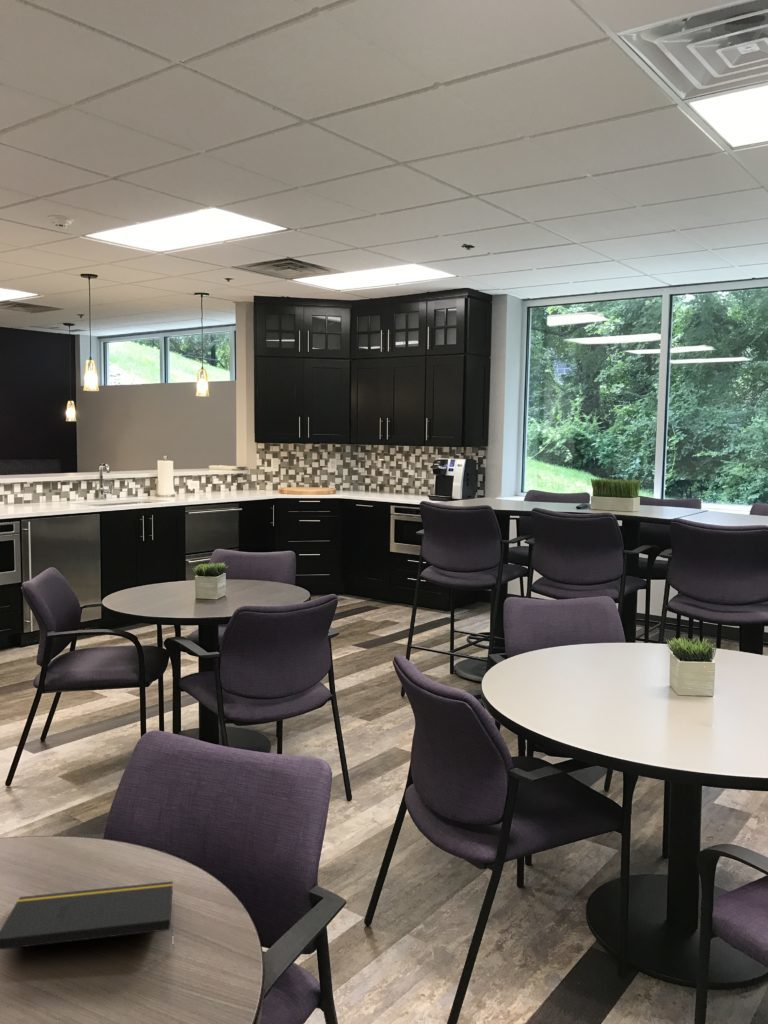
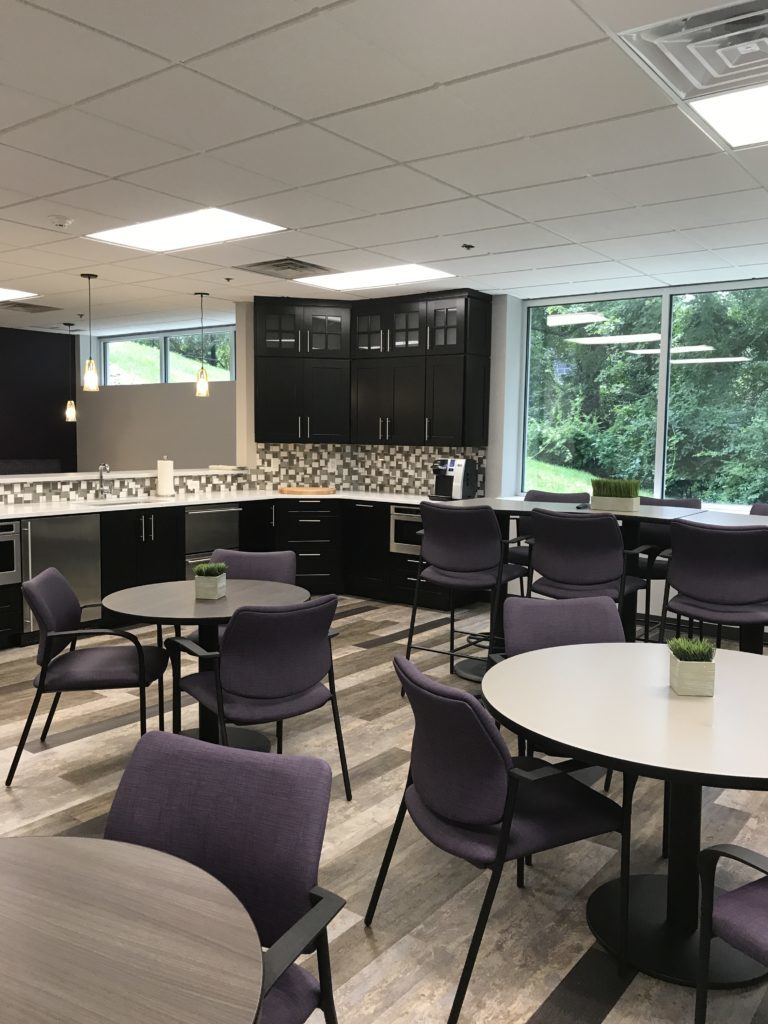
- notepad [0,880,176,951]
